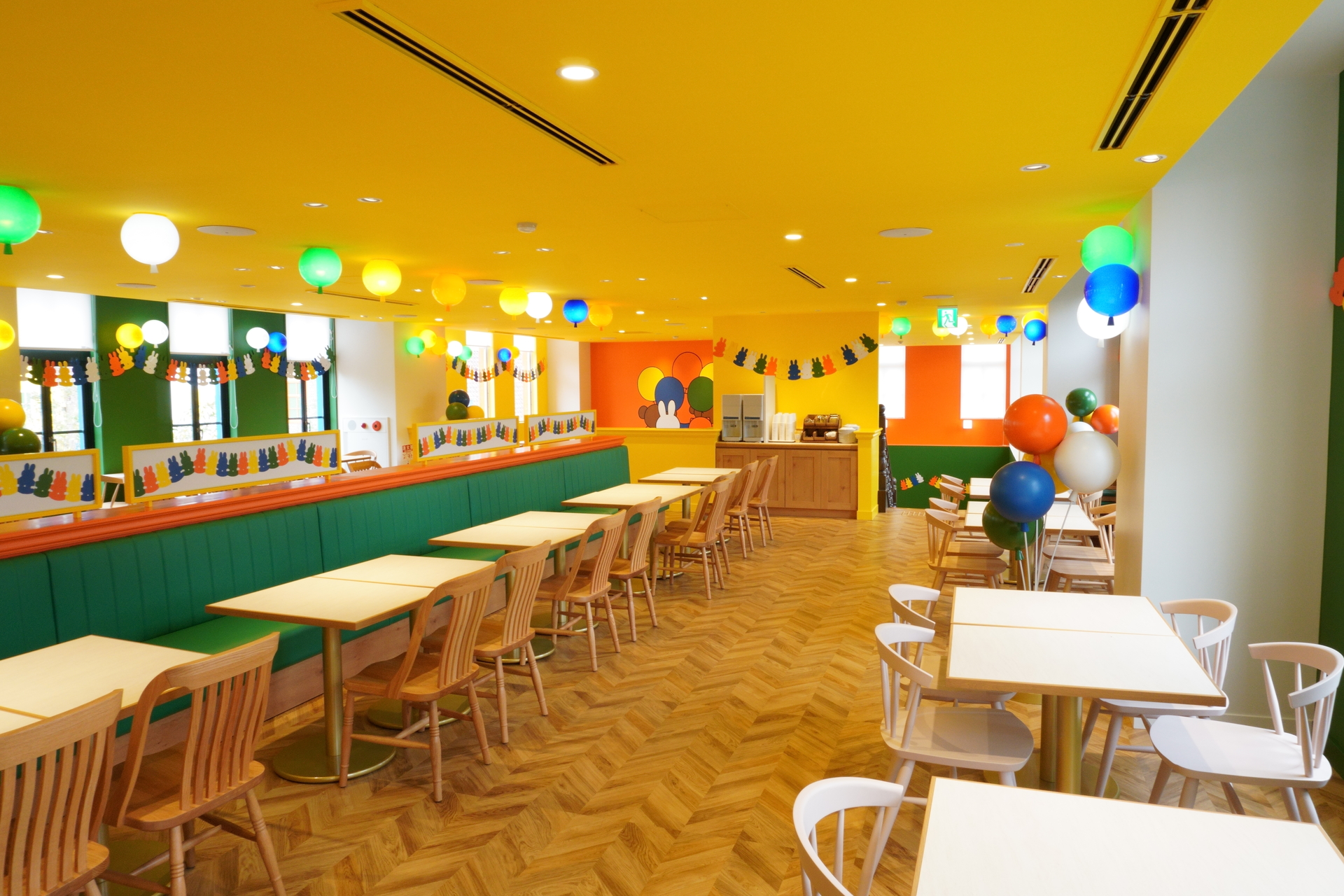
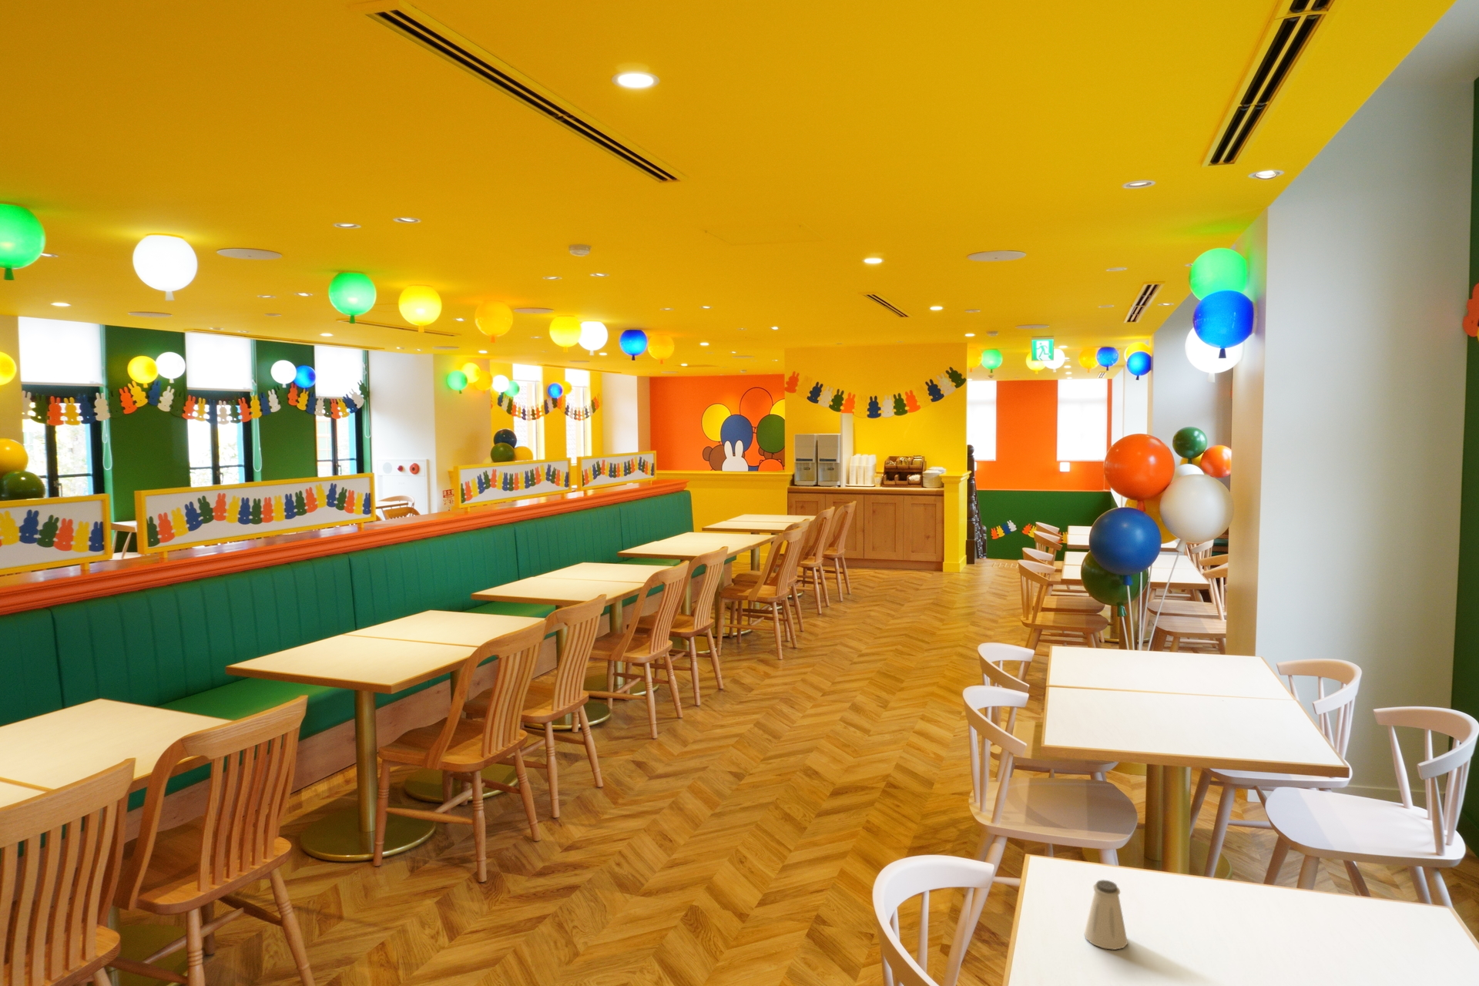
+ saltshaker [1084,879,1129,951]
